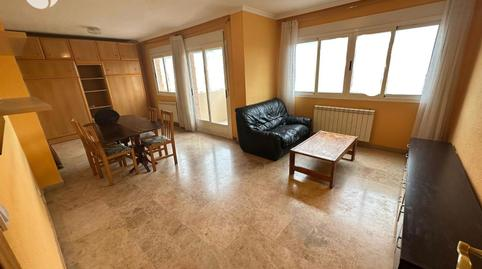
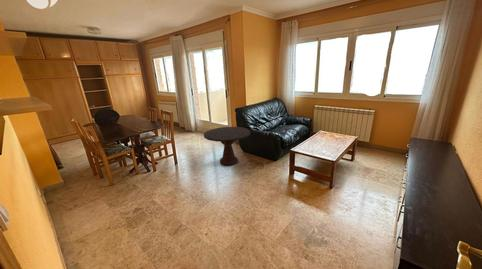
+ side table [203,126,251,167]
